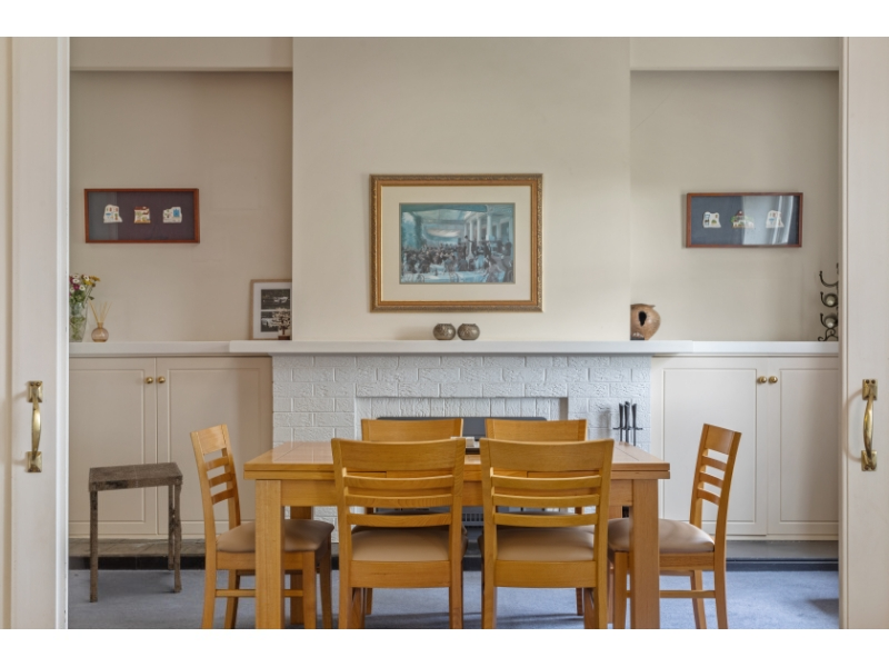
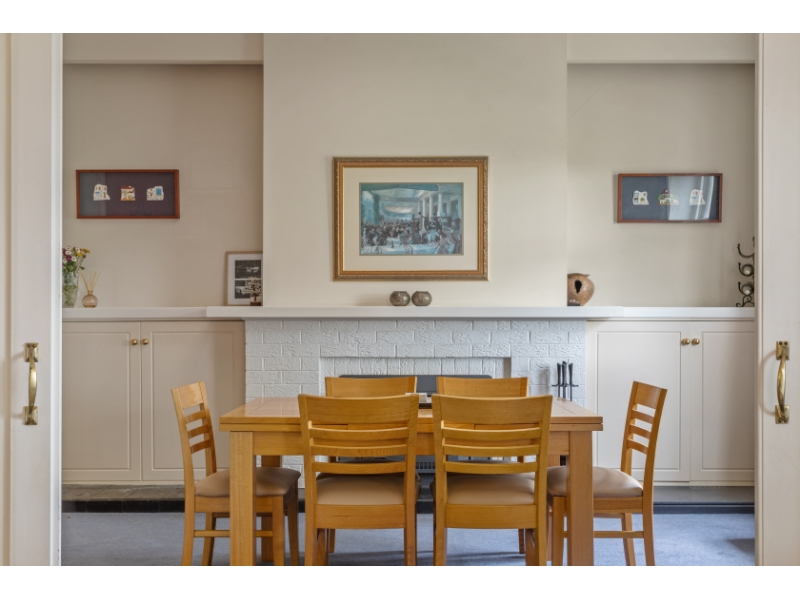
- side table [87,461,184,604]
